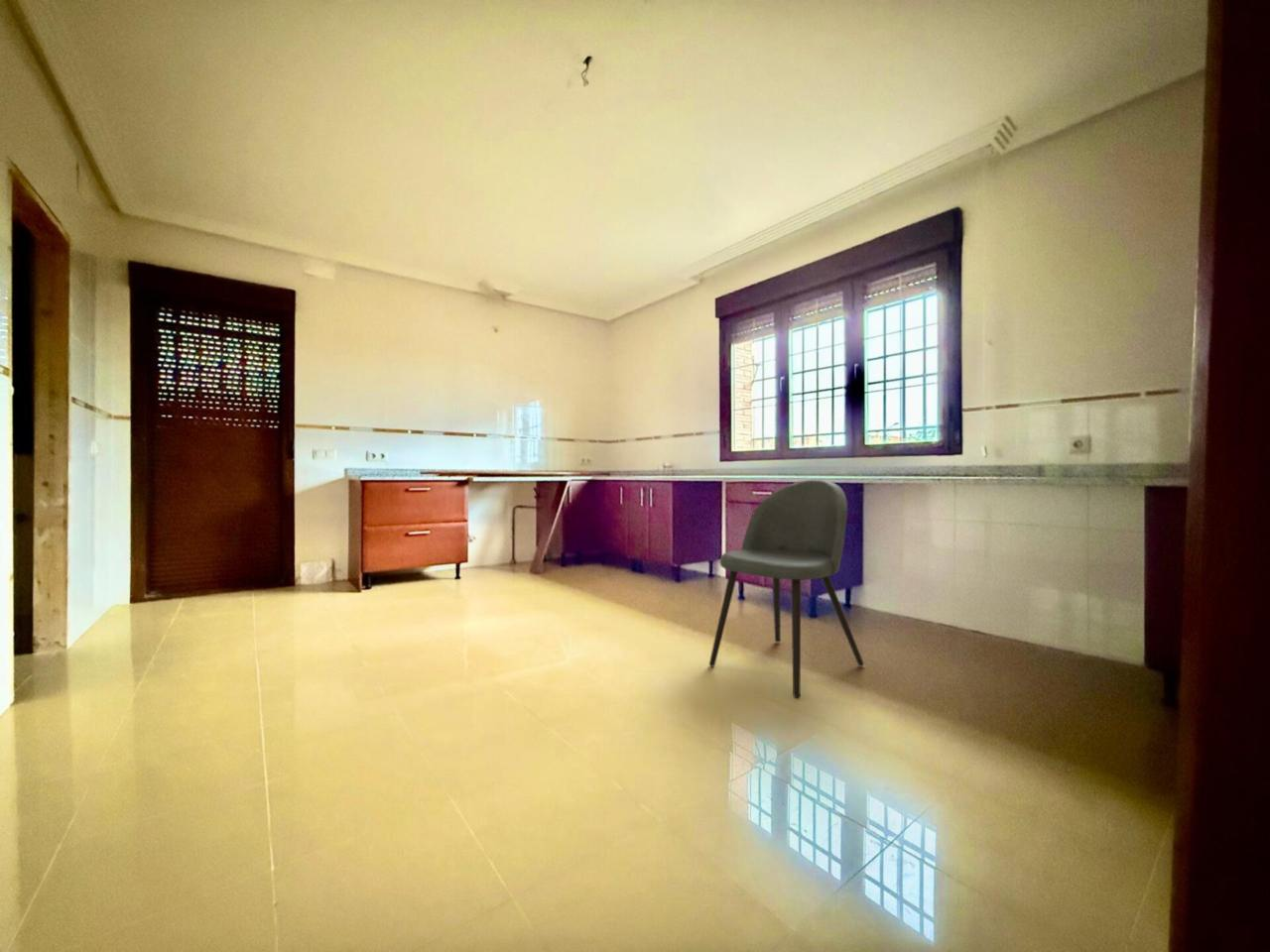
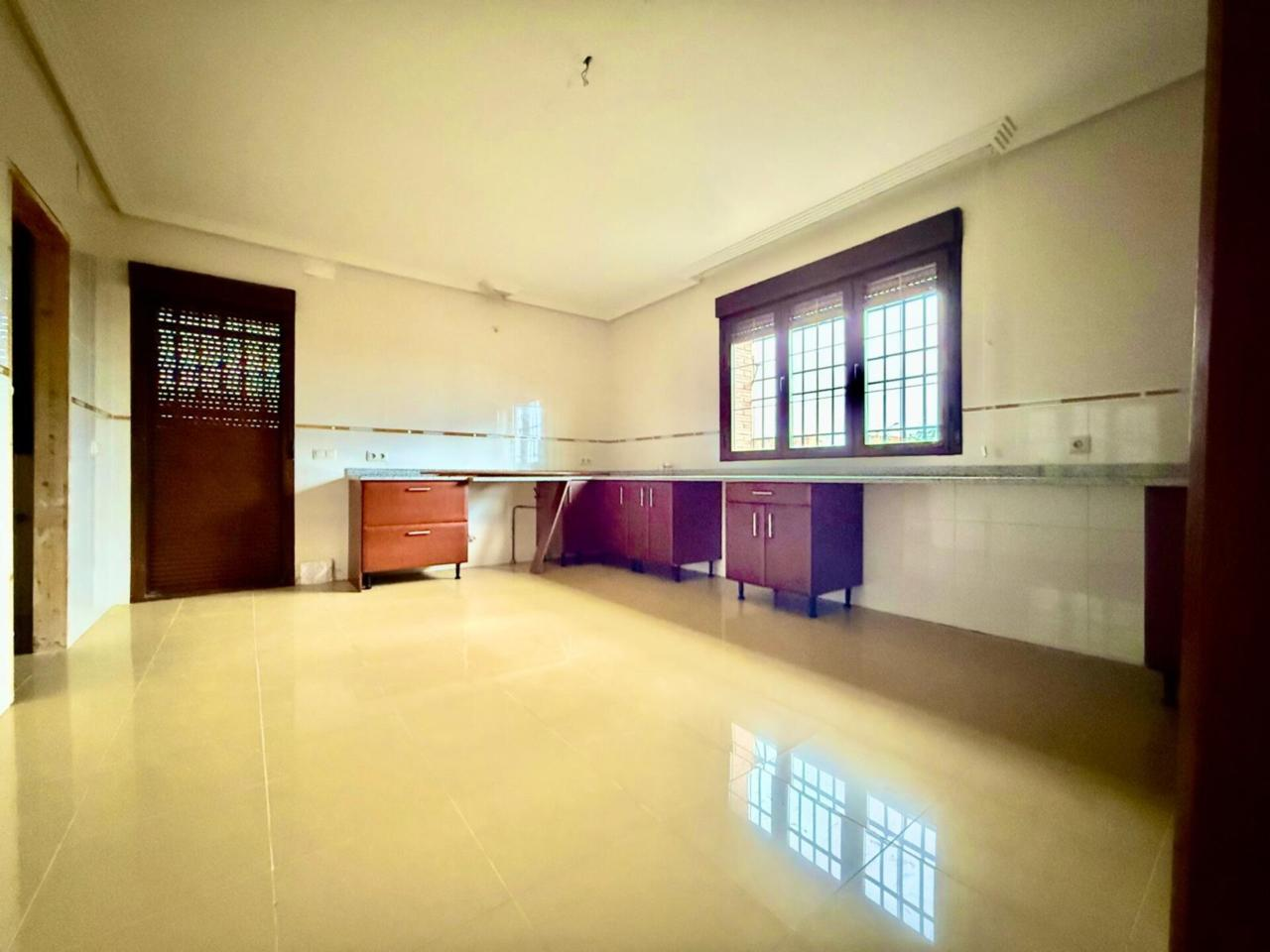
- dining chair [708,478,864,698]
